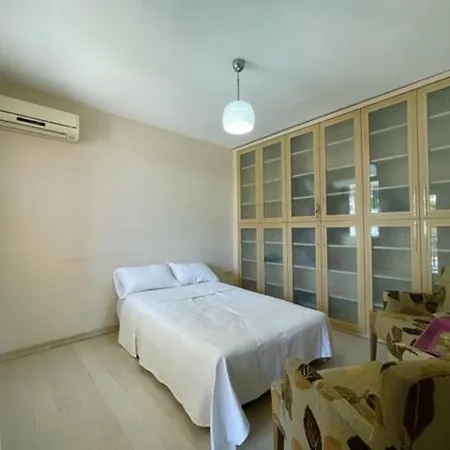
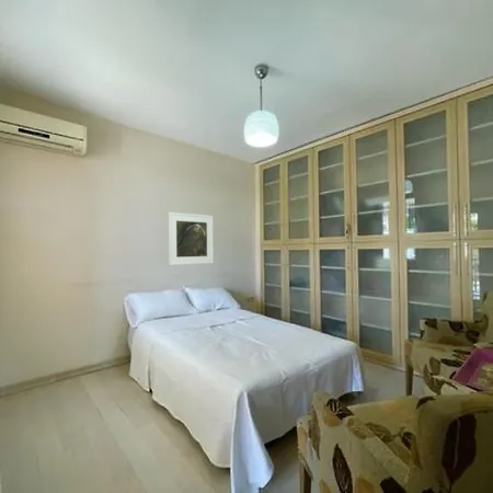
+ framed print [168,211,215,266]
